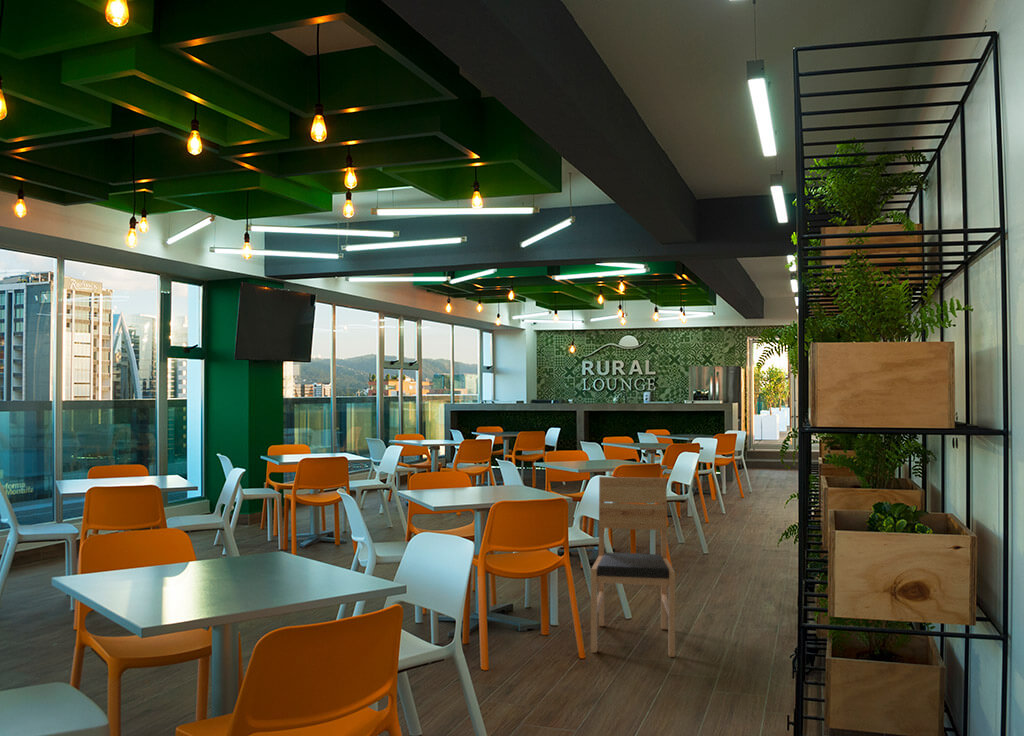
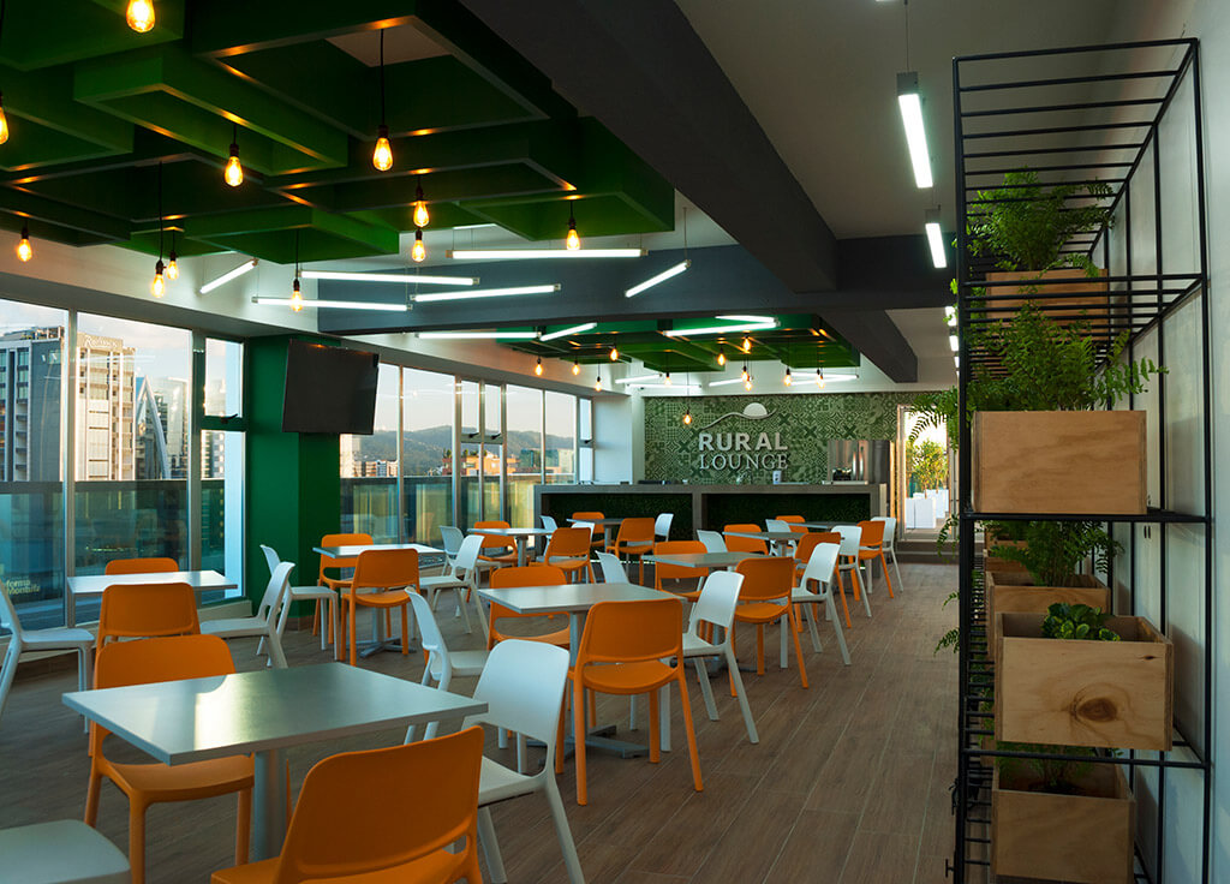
- chair [590,476,676,658]
